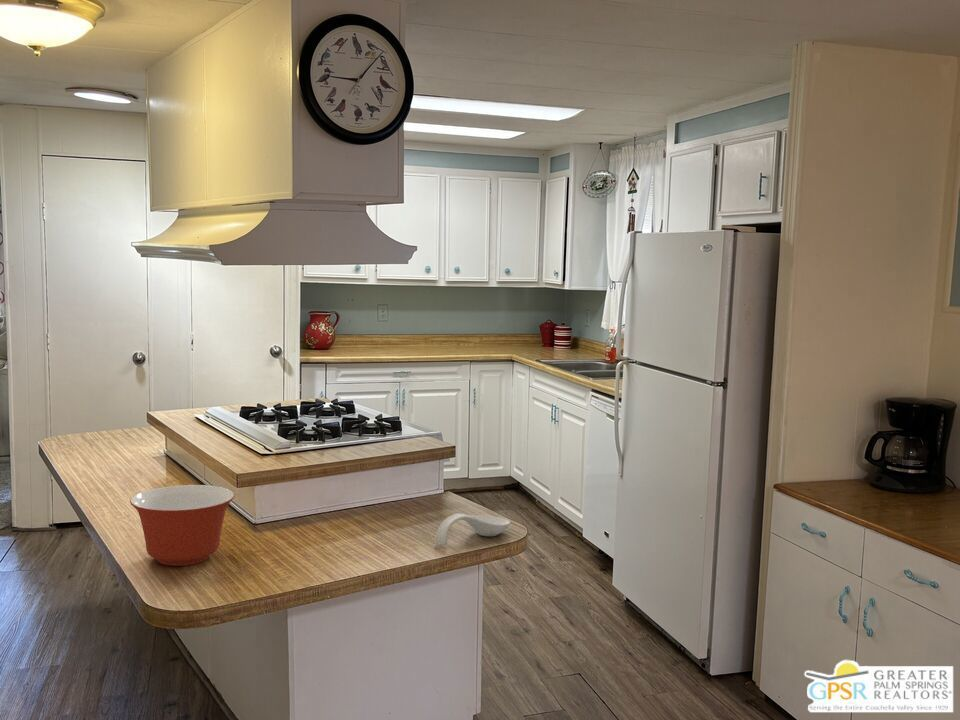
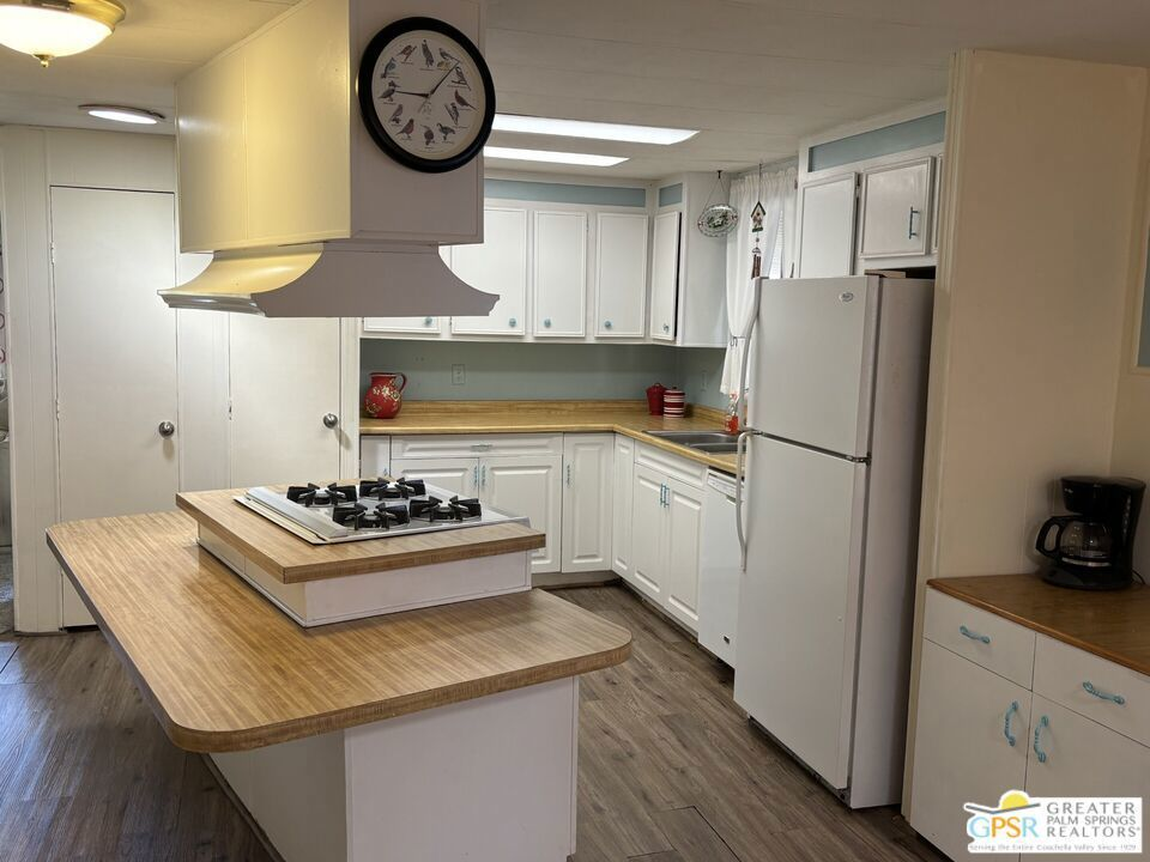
- spoon rest [434,513,511,546]
- mixing bowl [129,484,235,567]
